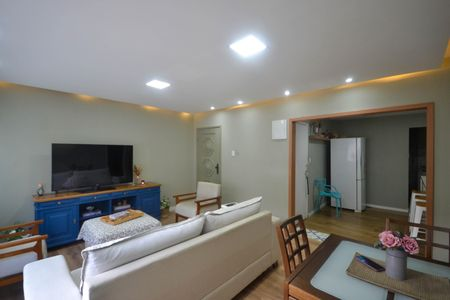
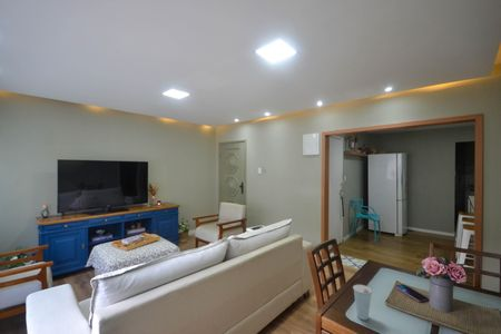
+ cup [352,284,373,321]
